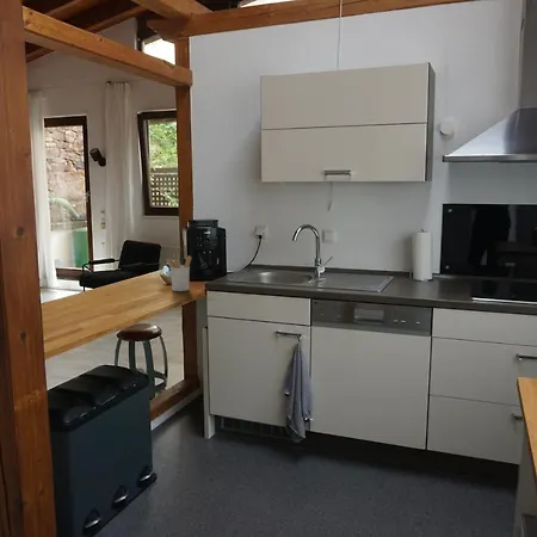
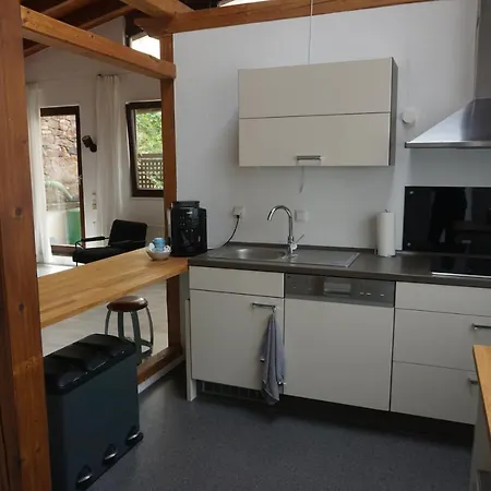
- utensil holder [165,254,192,292]
